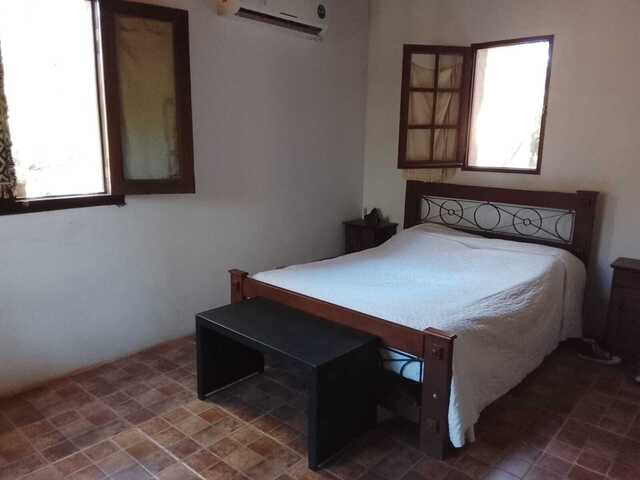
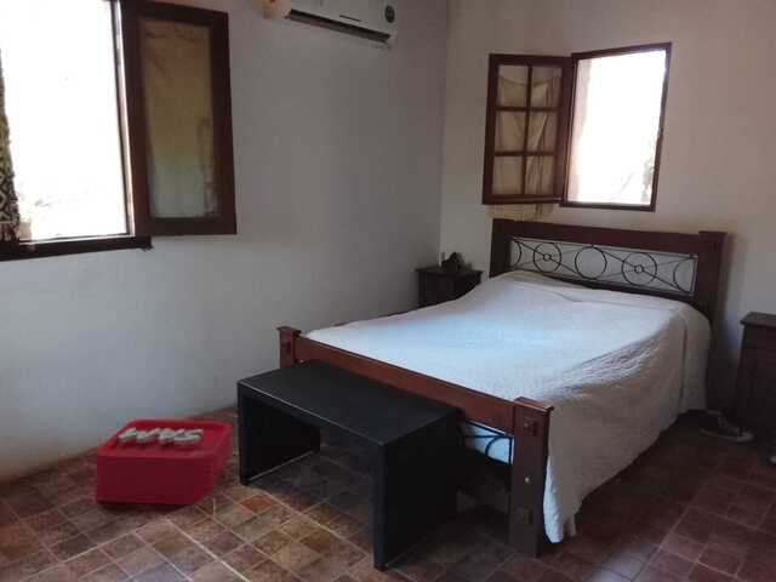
+ storage bin [95,418,233,506]
